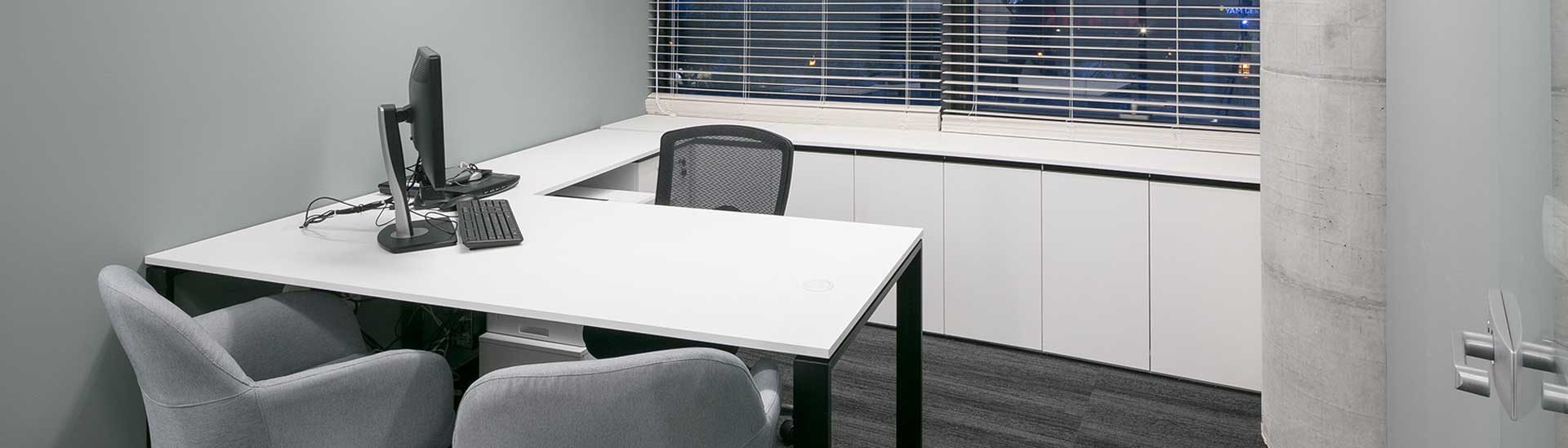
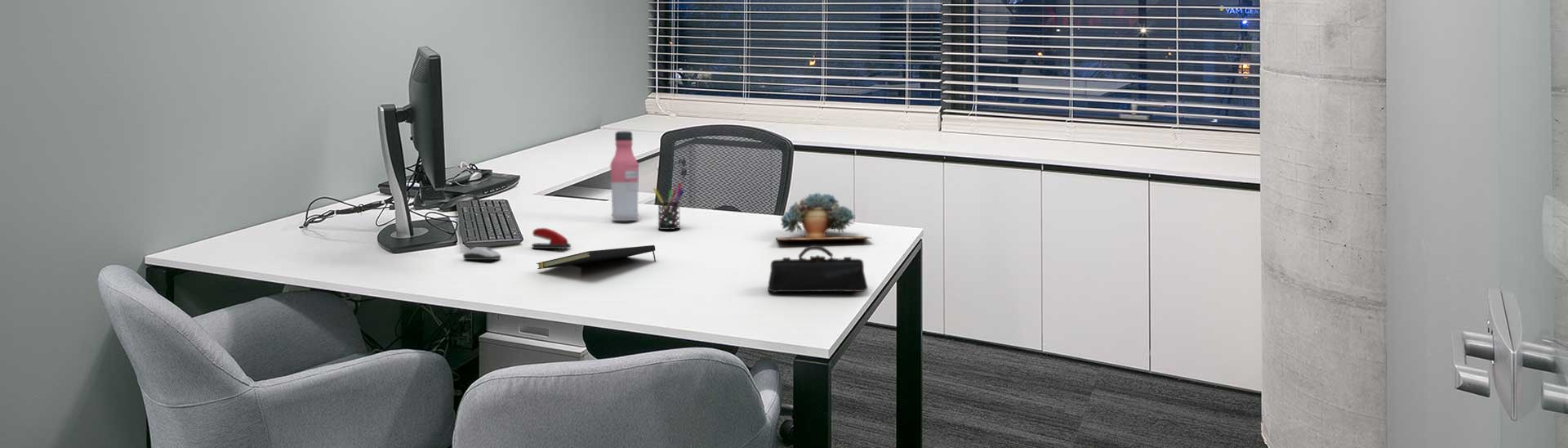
+ notepad [536,244,657,270]
+ stapler [532,227,572,249]
+ succulent plant [775,192,872,241]
+ pen holder [653,182,685,231]
+ water bottle [609,130,639,222]
+ pencil case [767,244,869,293]
+ computer mouse [462,246,501,261]
